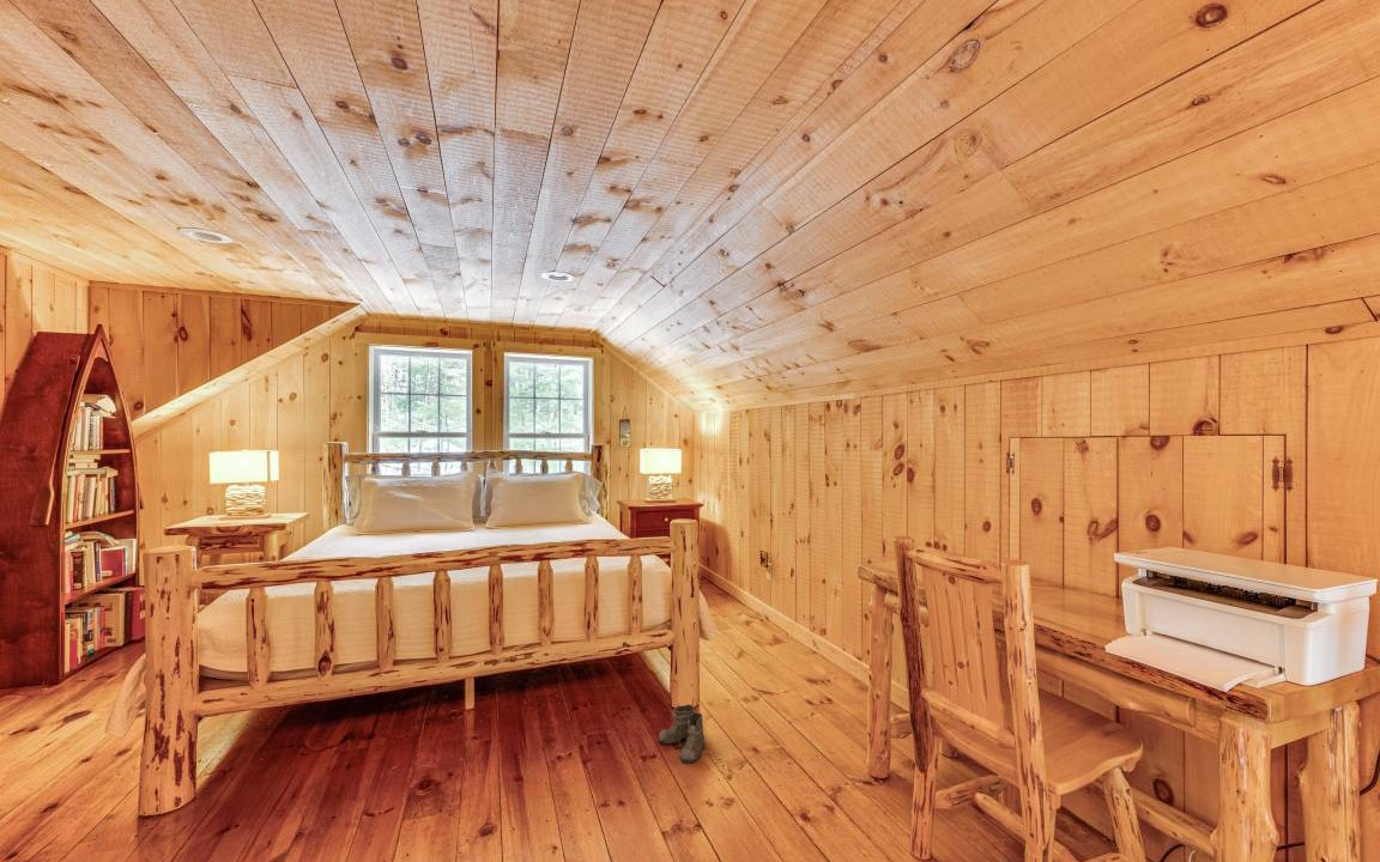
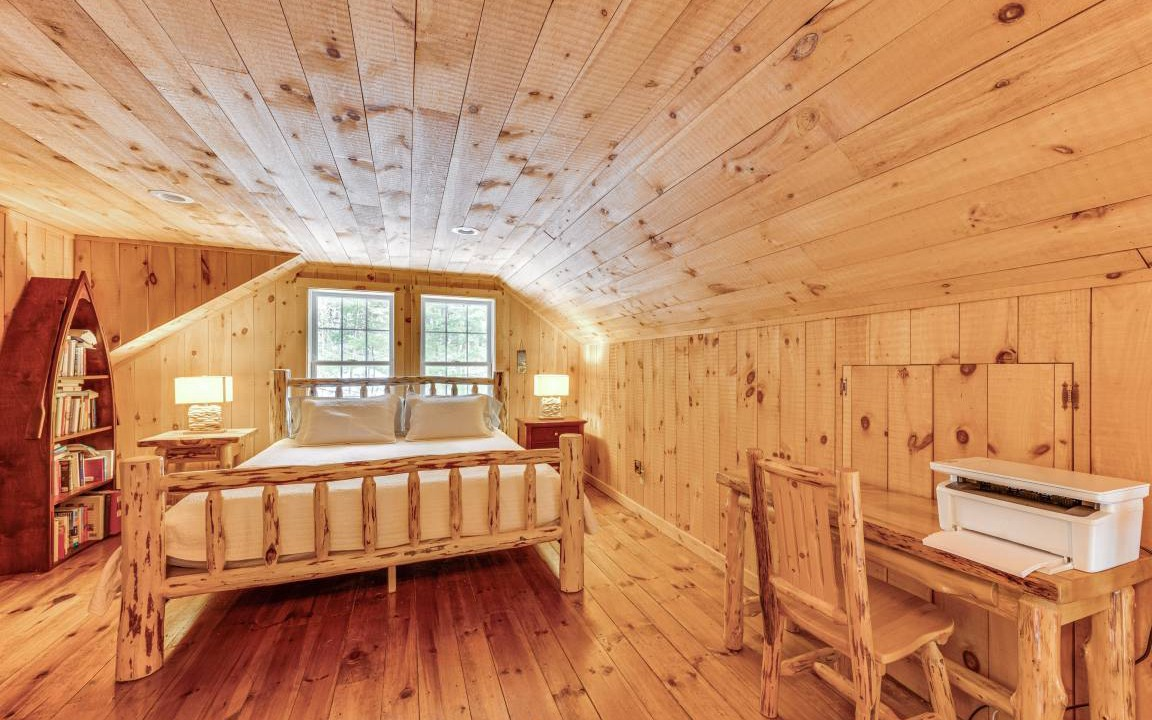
- boots [658,703,713,764]
